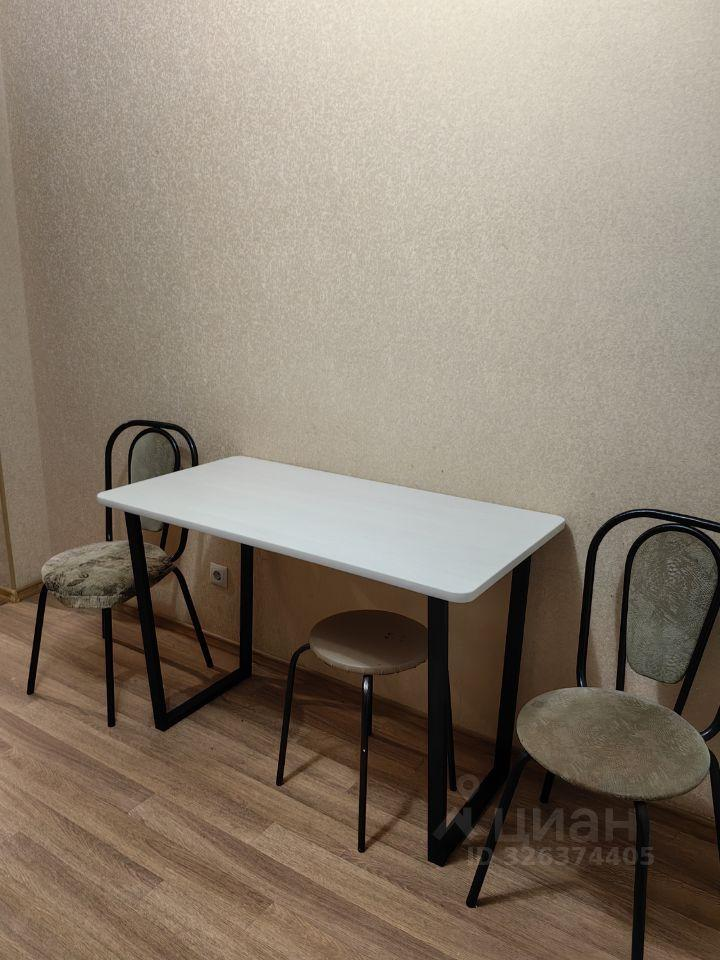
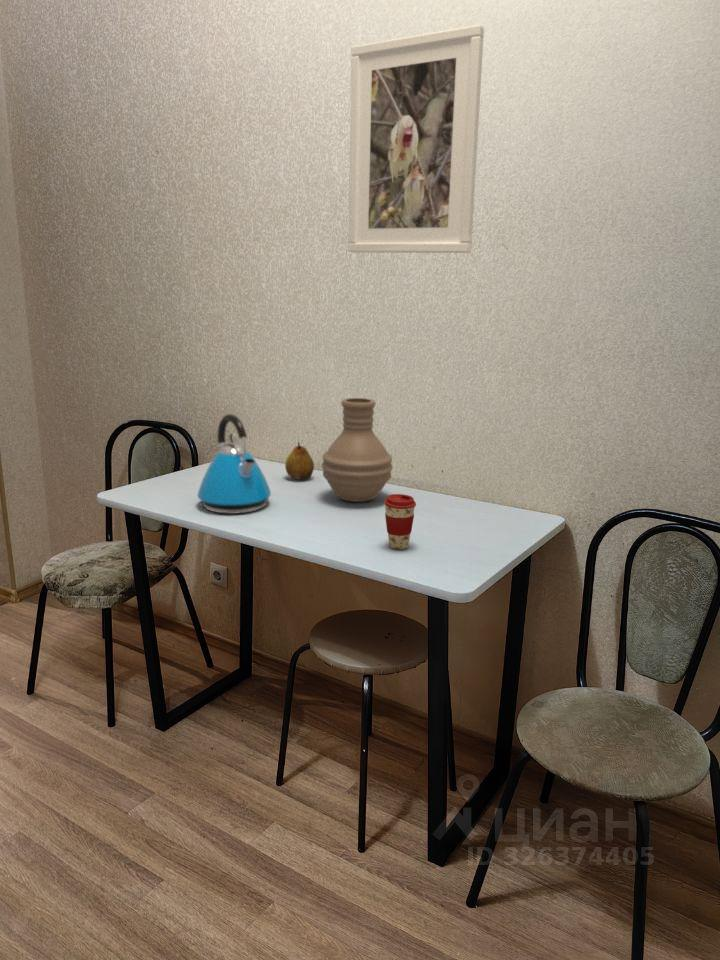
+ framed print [347,24,485,254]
+ coffee cup [383,493,417,550]
+ kettle [196,413,272,515]
+ fruit [284,441,315,481]
+ vase [321,397,394,503]
